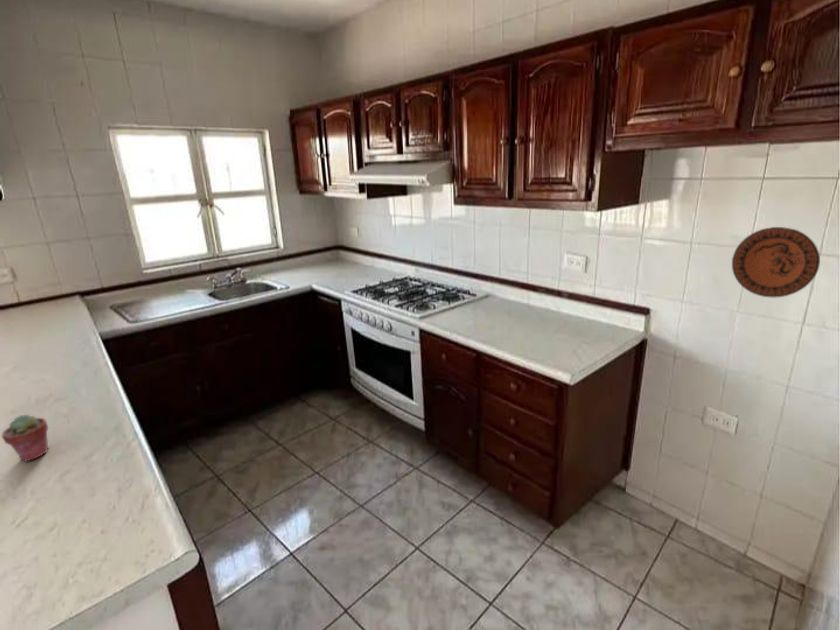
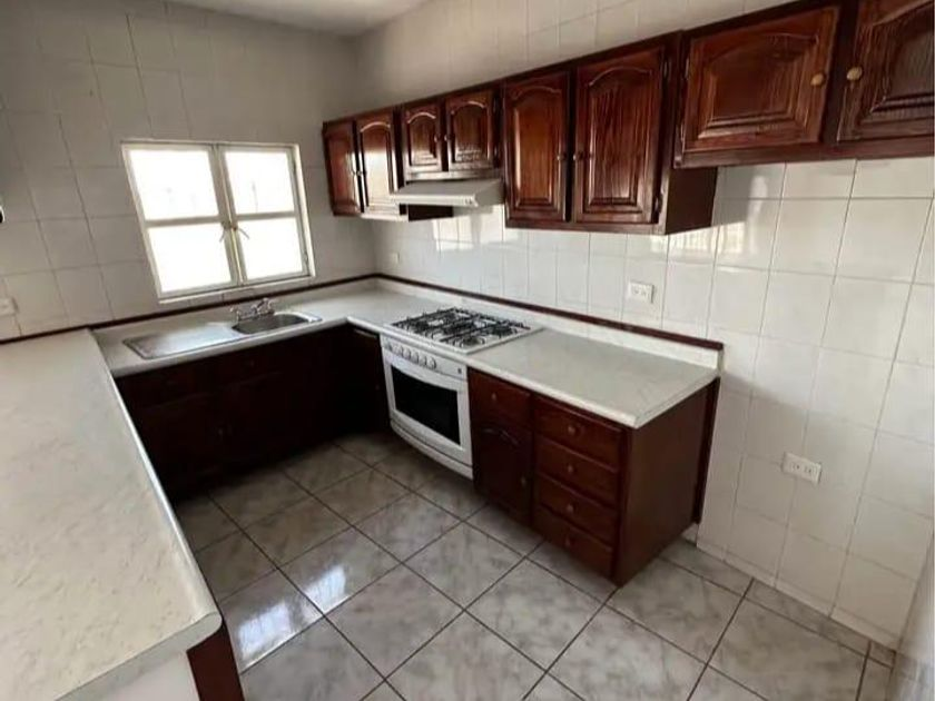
- potted succulent [1,413,49,463]
- decorative plate [731,226,821,299]
